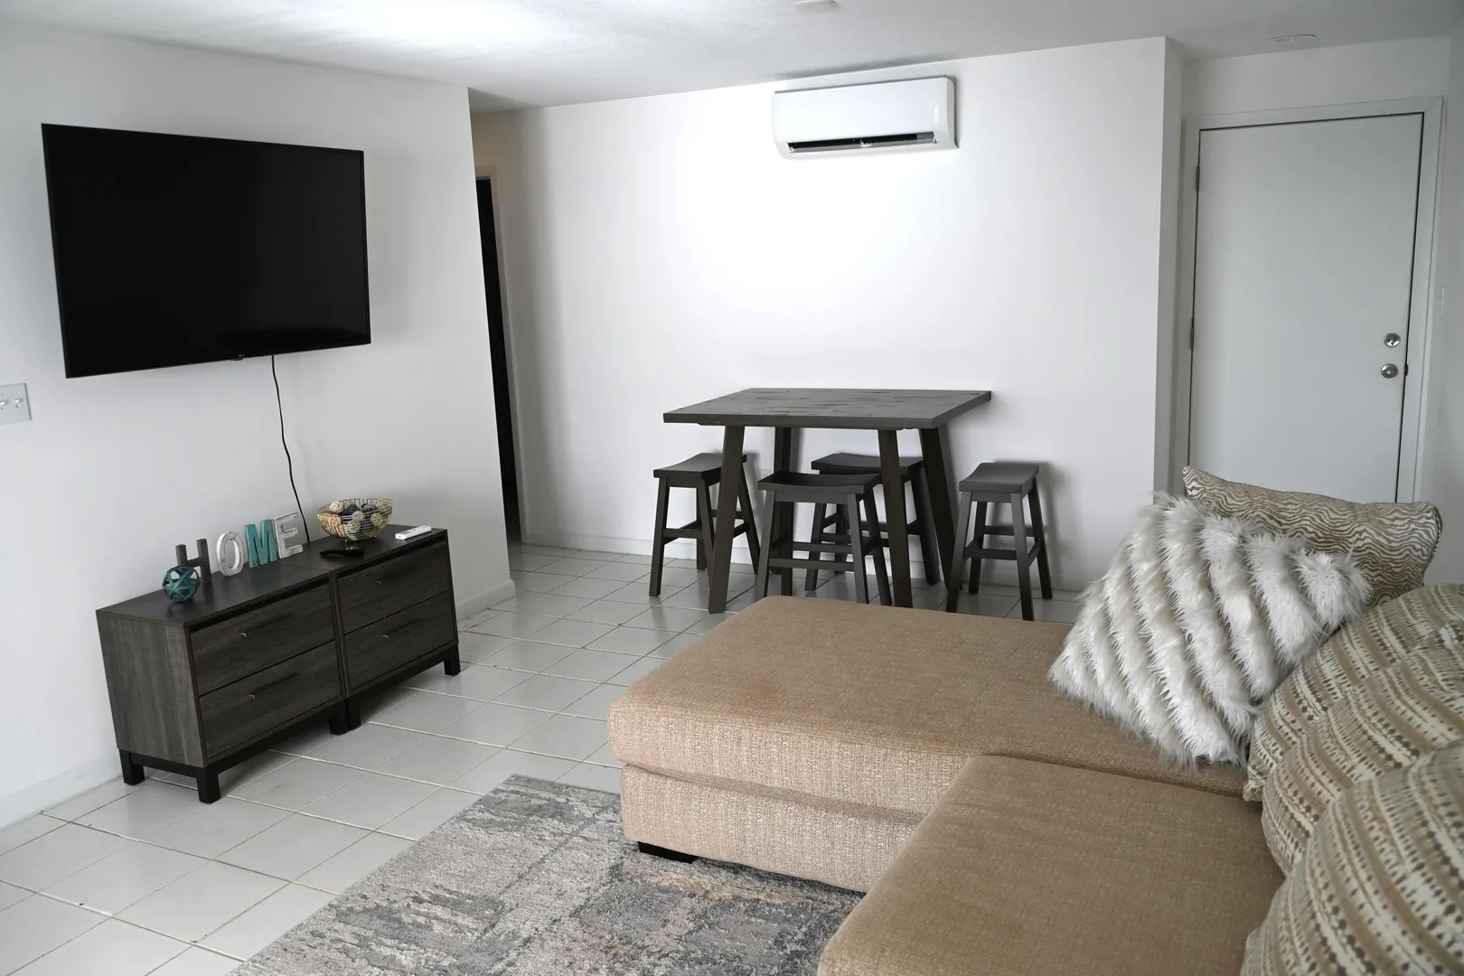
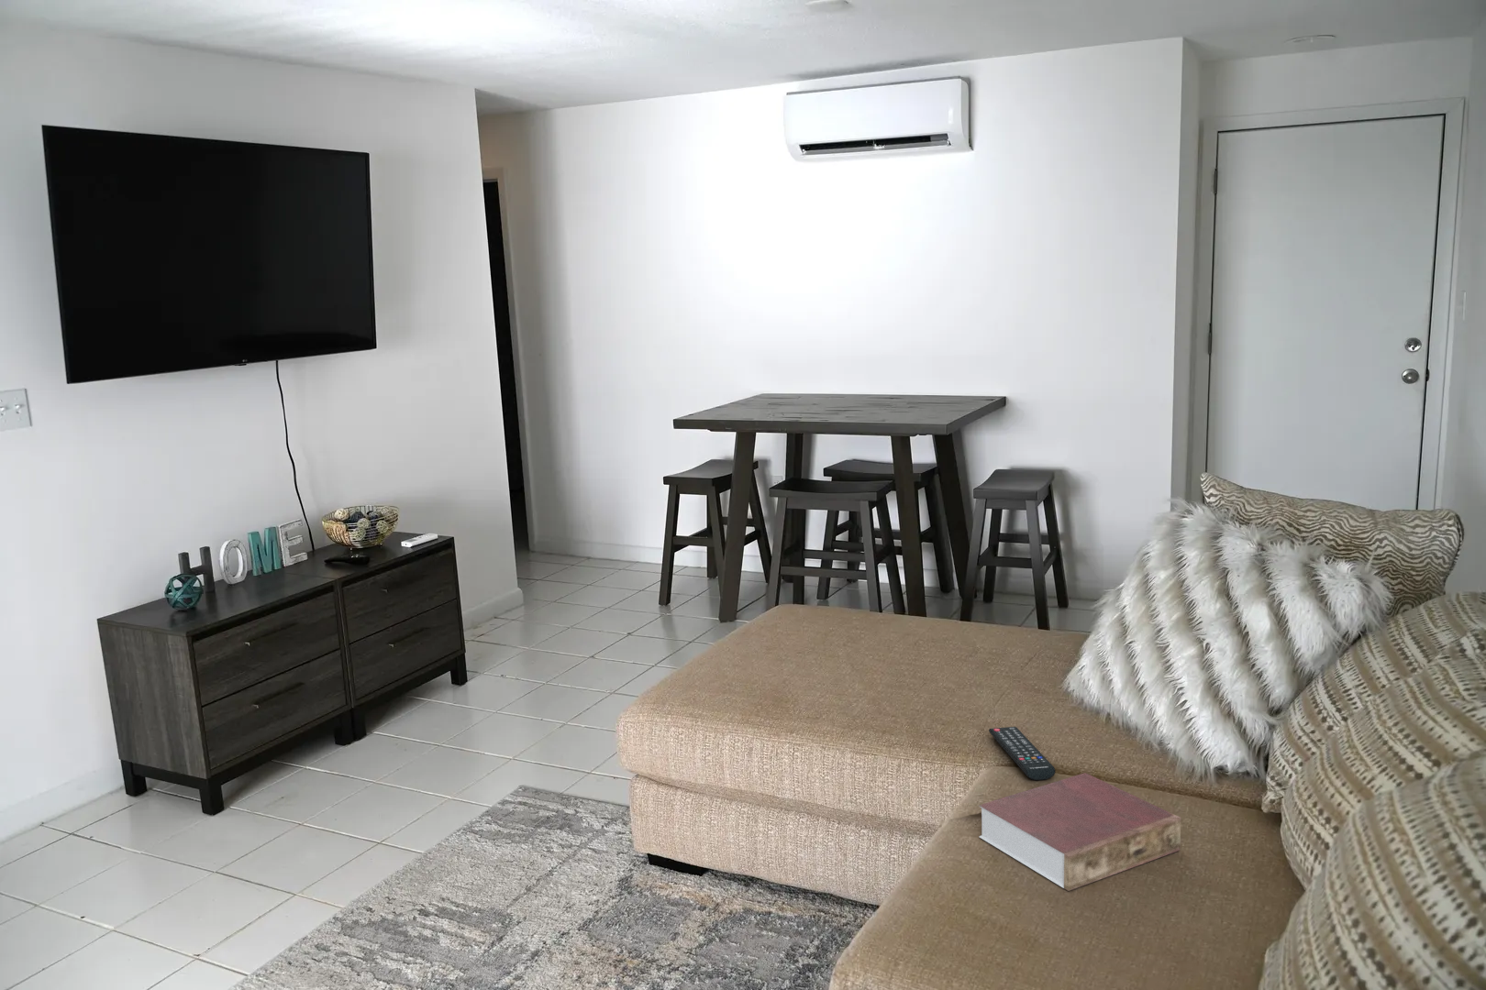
+ book [977,772,1182,892]
+ remote control [988,726,1056,781]
